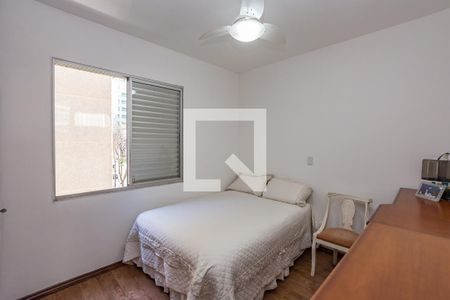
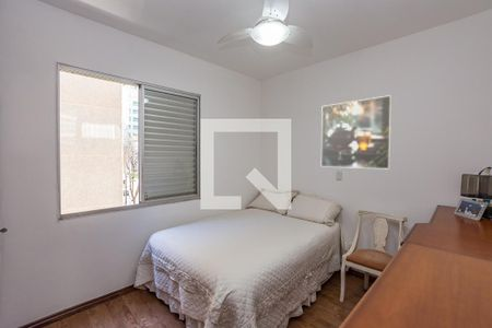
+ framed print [320,94,393,171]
